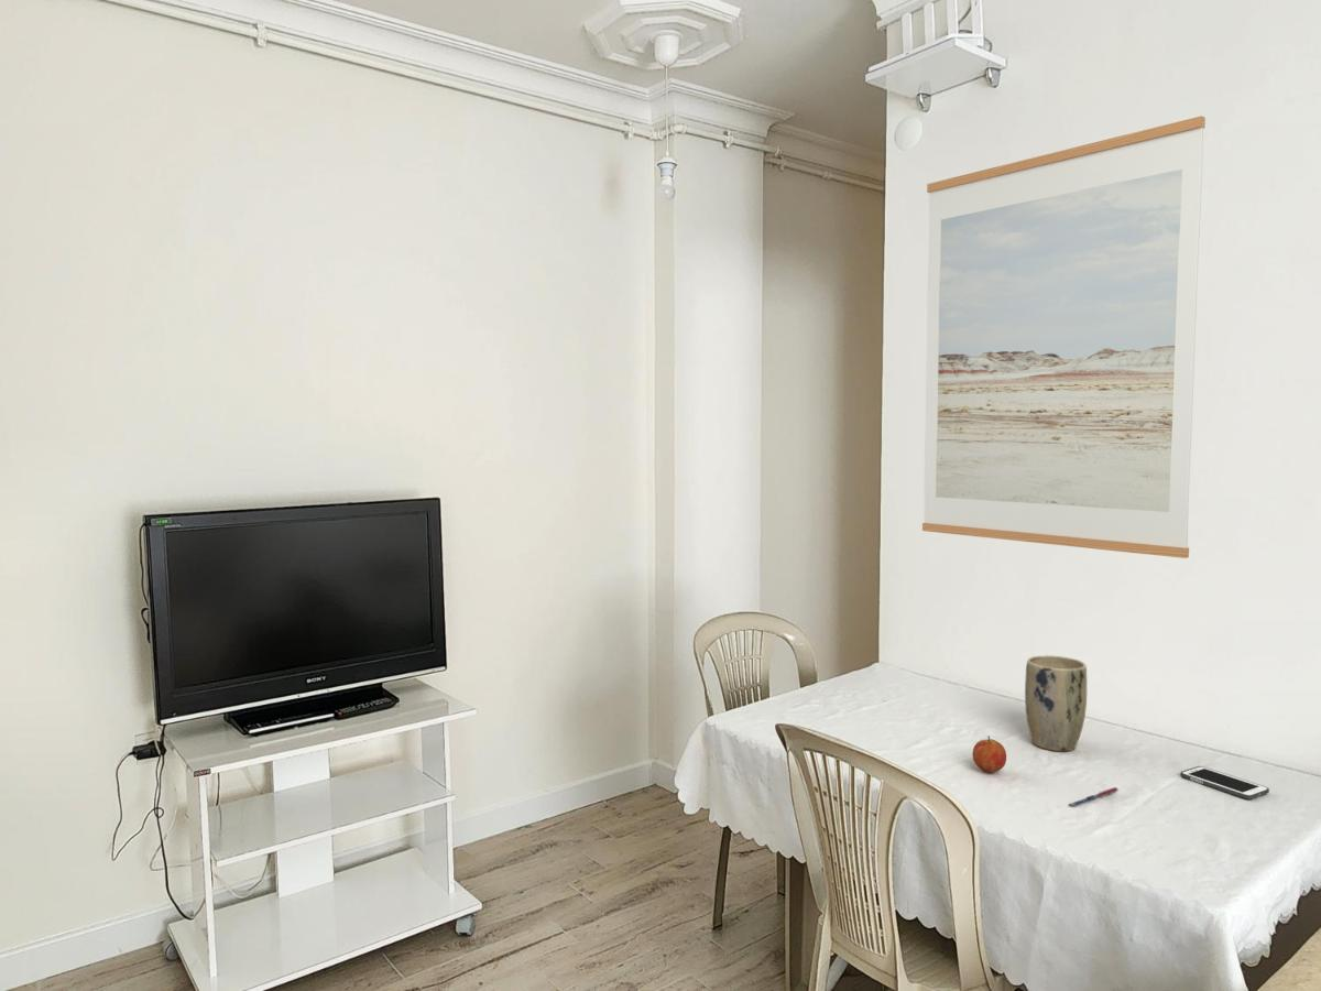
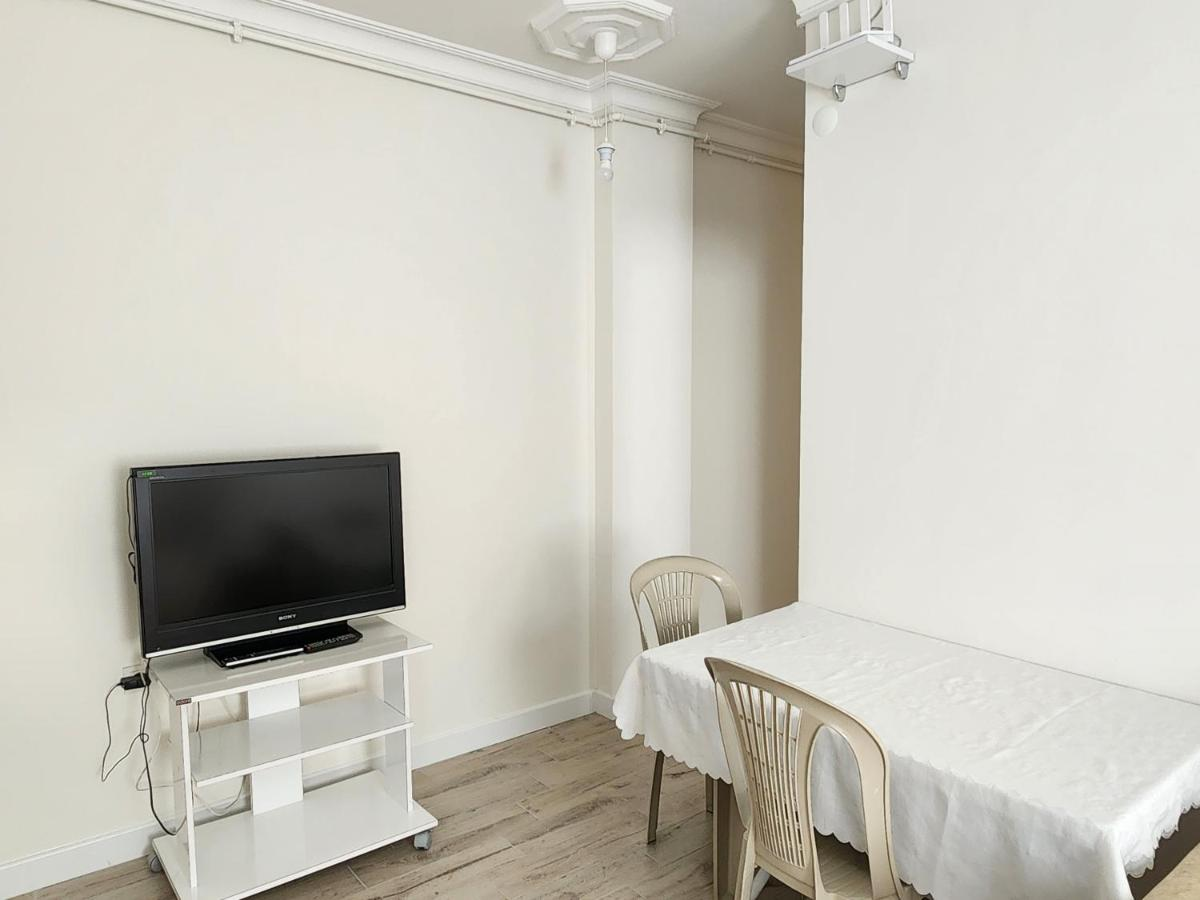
- pen [1069,786,1120,808]
- fruit [971,734,1007,774]
- plant pot [1024,654,1088,752]
- cell phone [1180,765,1270,801]
- wall art [921,115,1207,559]
